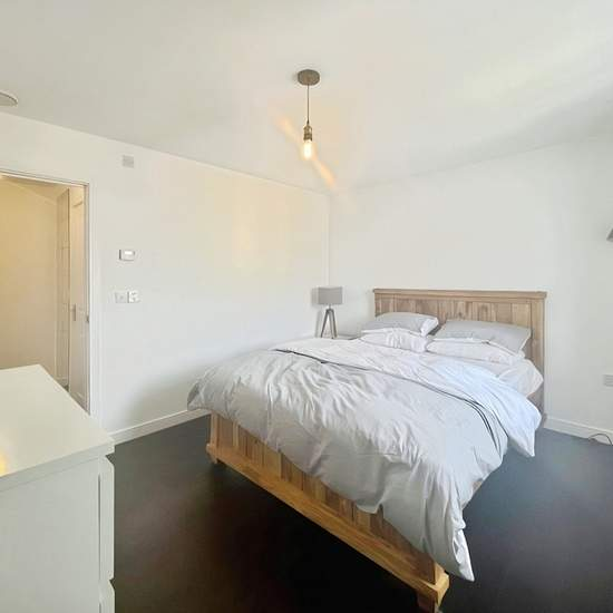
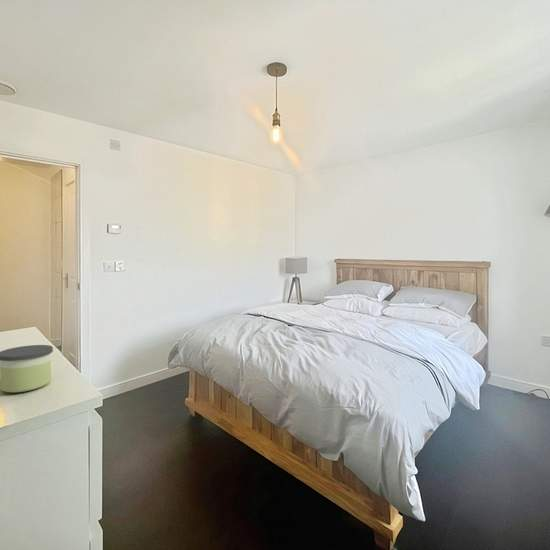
+ candle [0,344,54,393]
